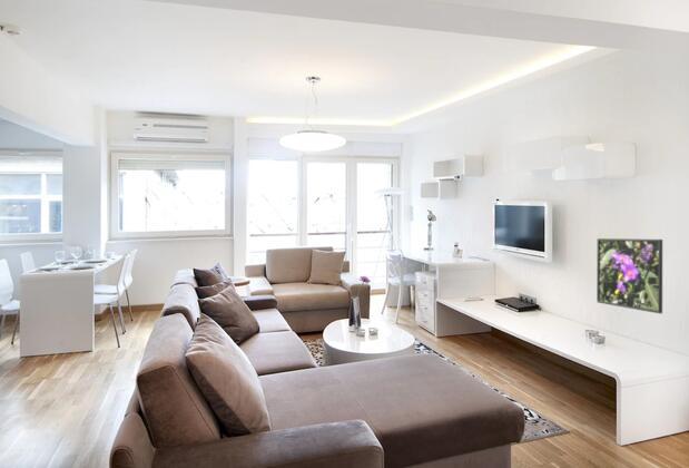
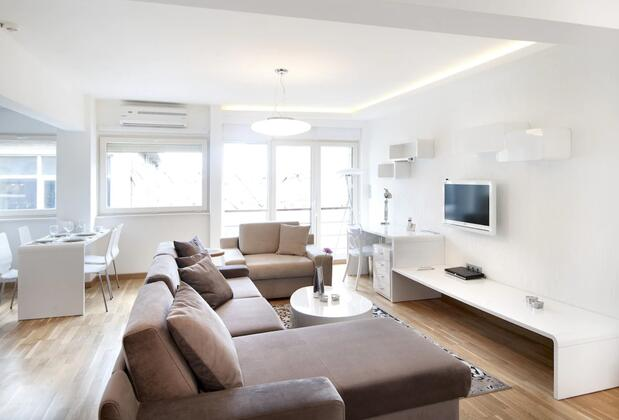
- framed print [596,237,663,314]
